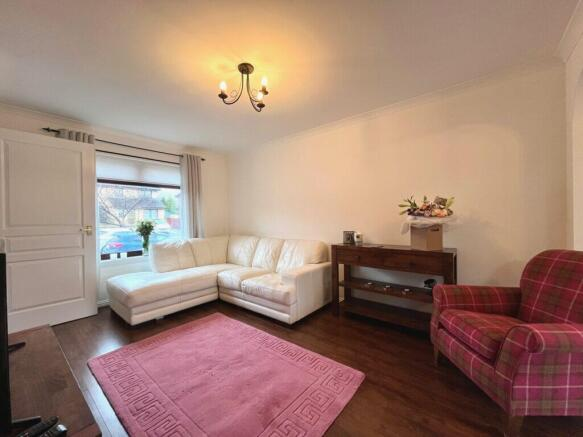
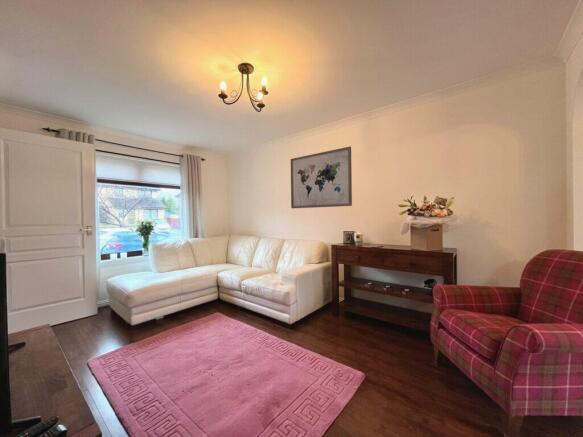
+ wall art [290,145,353,209]
